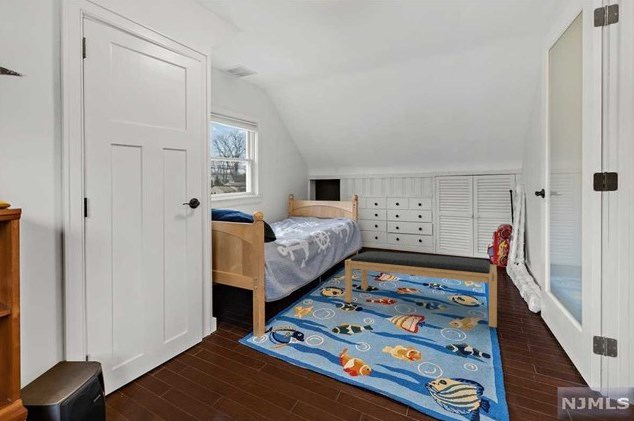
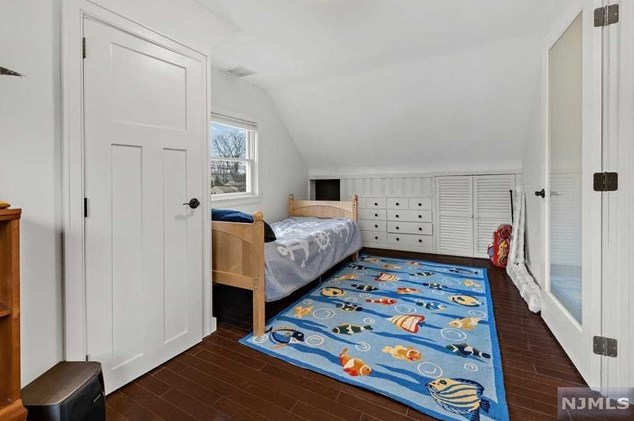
- bench [344,250,498,328]
